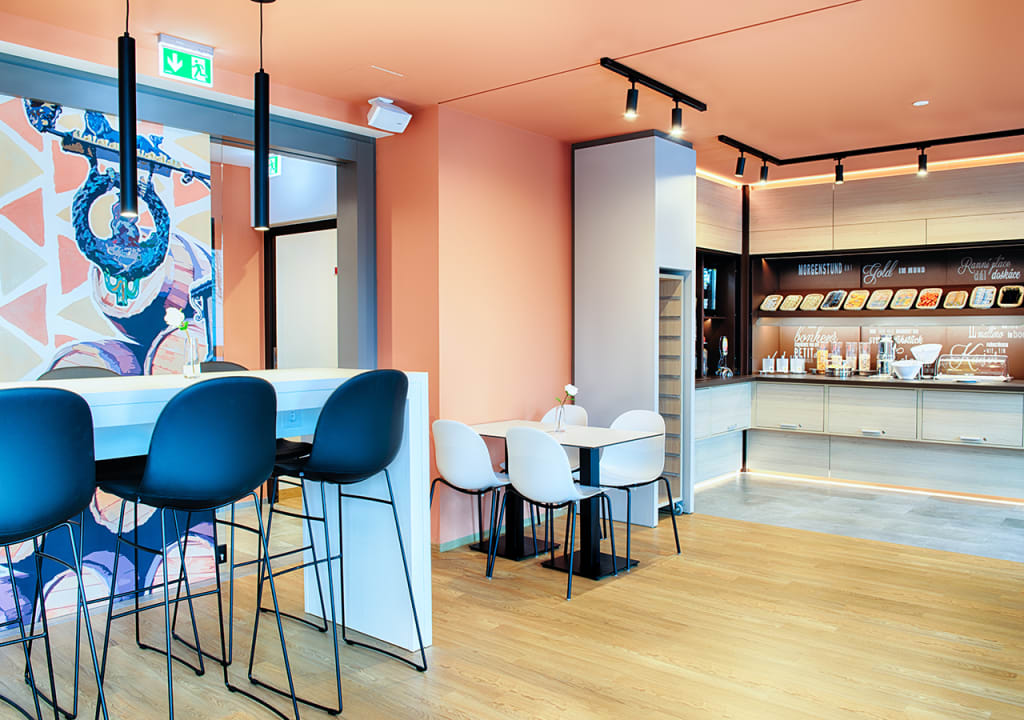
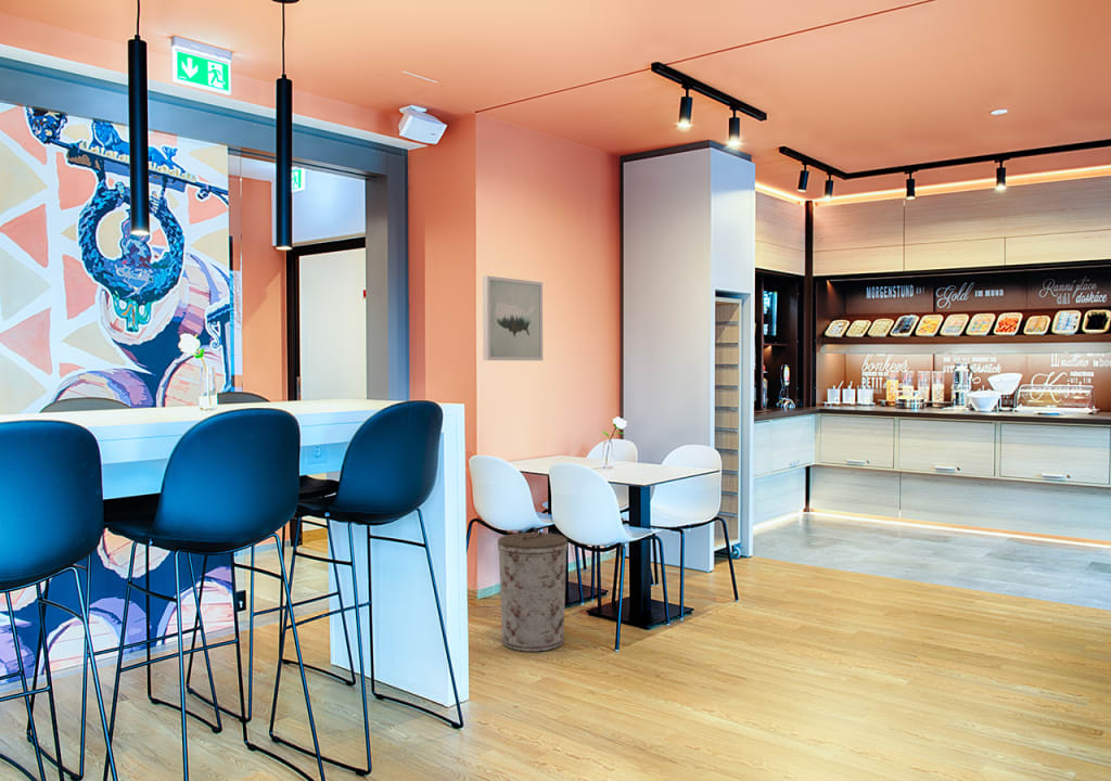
+ wall art [482,274,544,361]
+ trash can [497,532,569,653]
